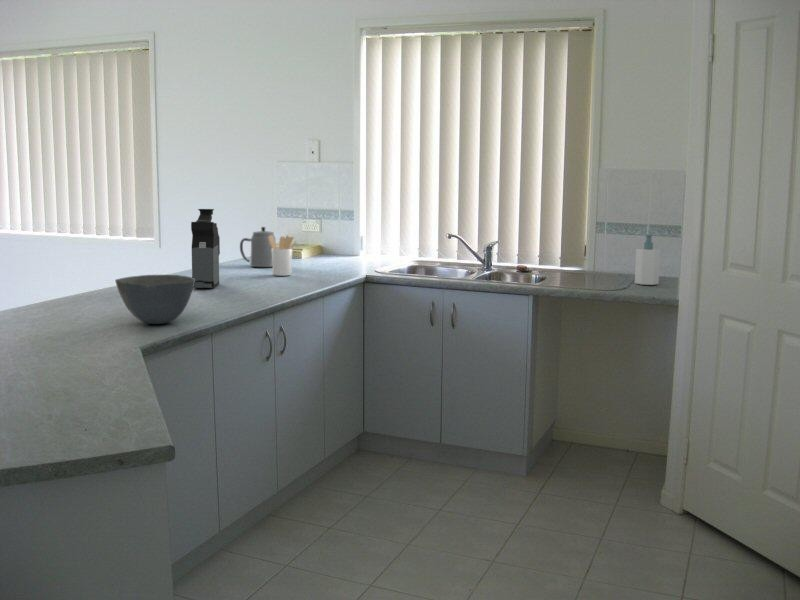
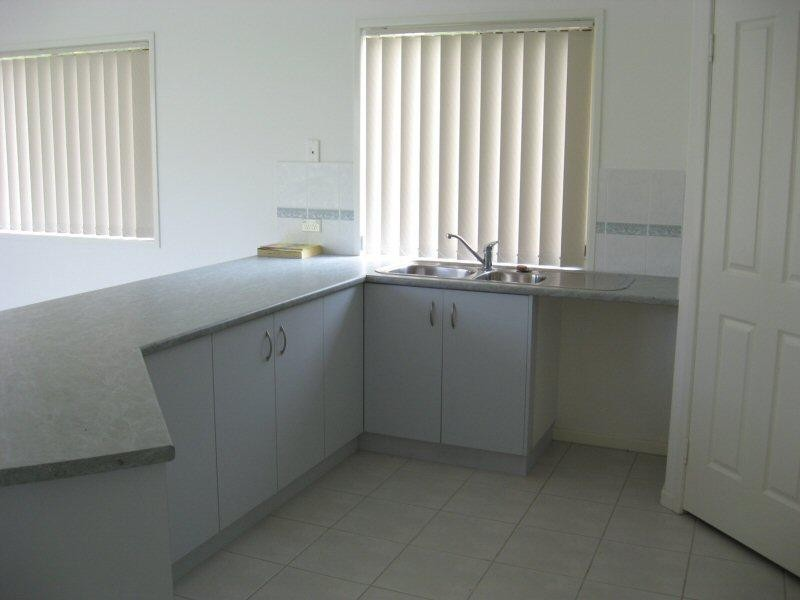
- teapot [239,226,291,268]
- coffee maker [190,208,221,289]
- utensil holder [269,235,298,277]
- bowl [114,274,195,325]
- soap bottle [634,233,661,286]
